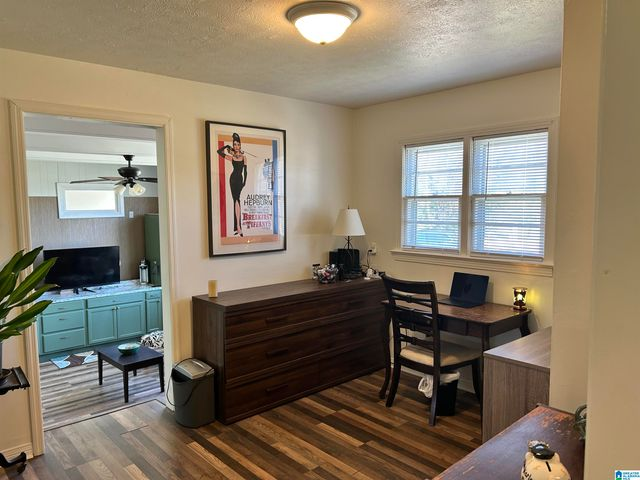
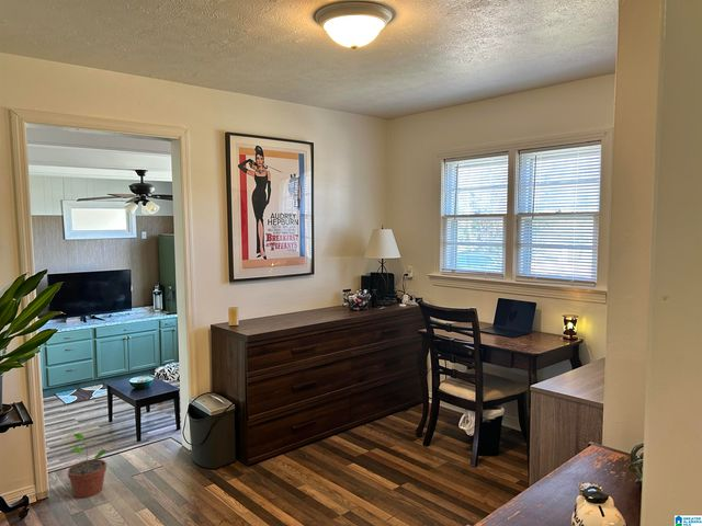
+ potted plant [67,432,109,500]
